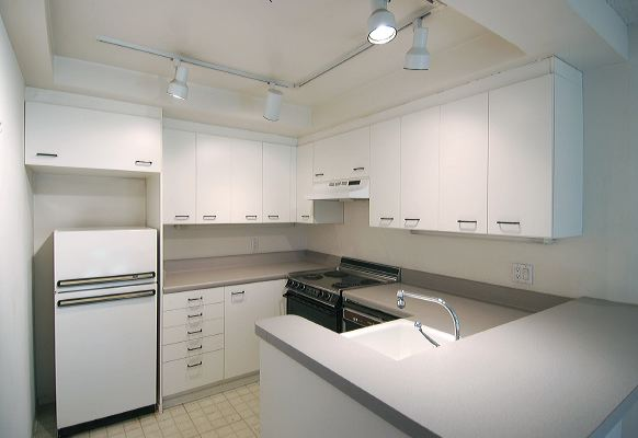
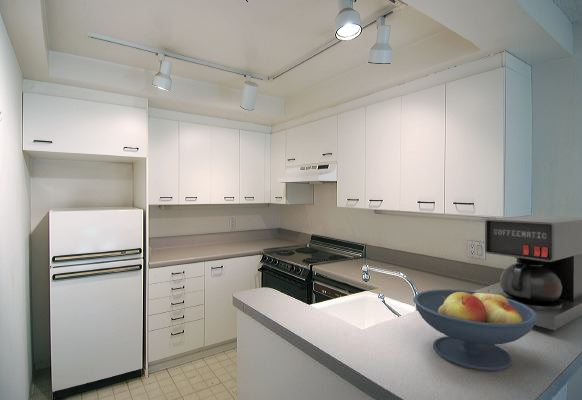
+ coffee maker [484,215,582,333]
+ fruit bowl [413,287,538,372]
